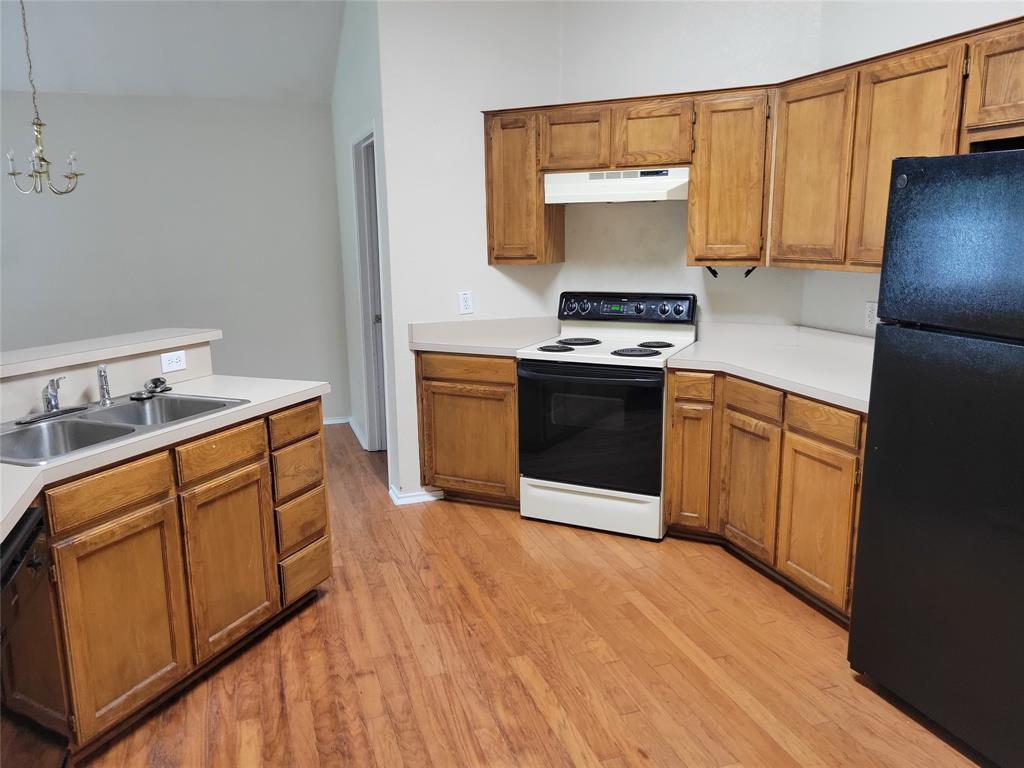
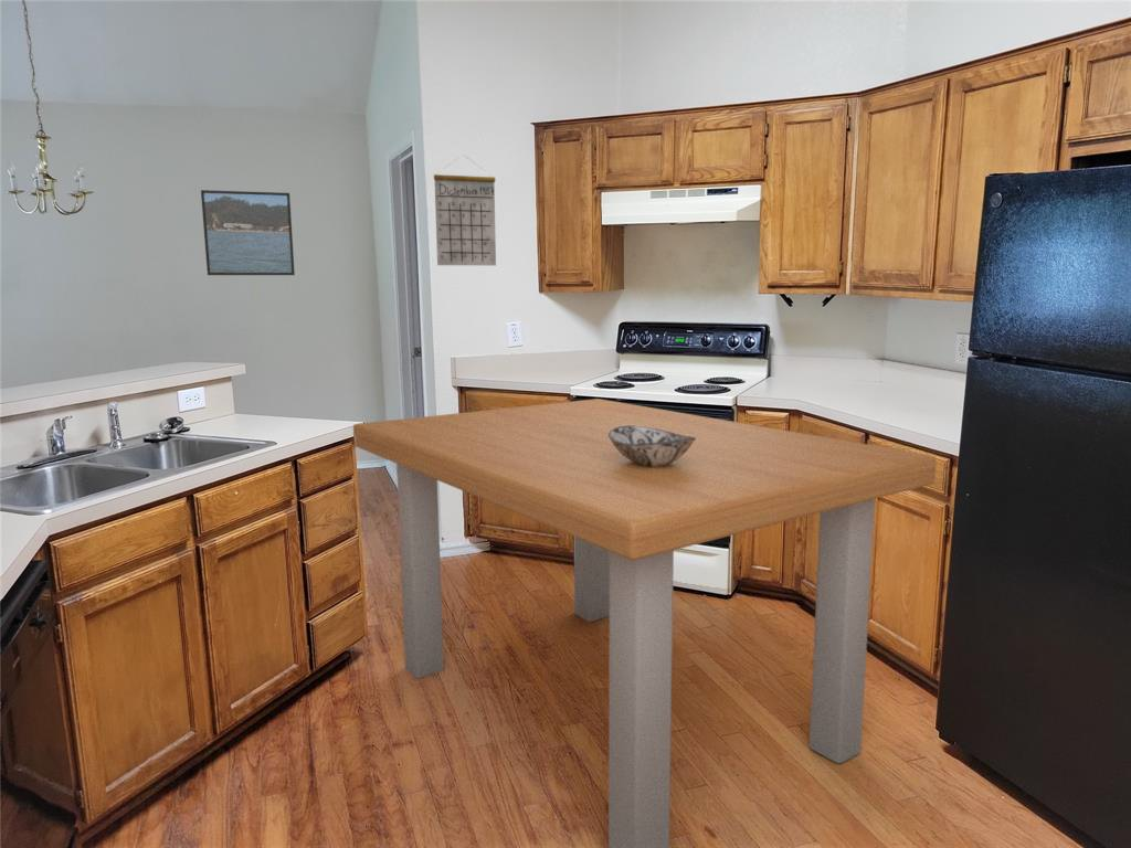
+ decorative bowl [609,425,696,467]
+ dining table [352,398,938,848]
+ calendar [433,155,497,266]
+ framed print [200,189,296,276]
